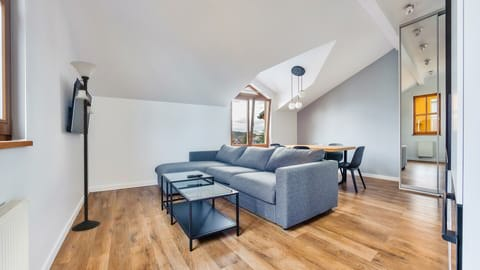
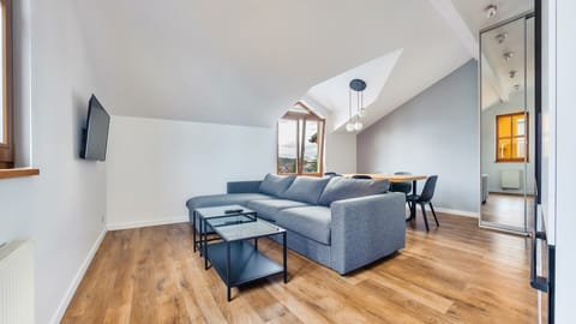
- floor lamp [69,60,101,233]
